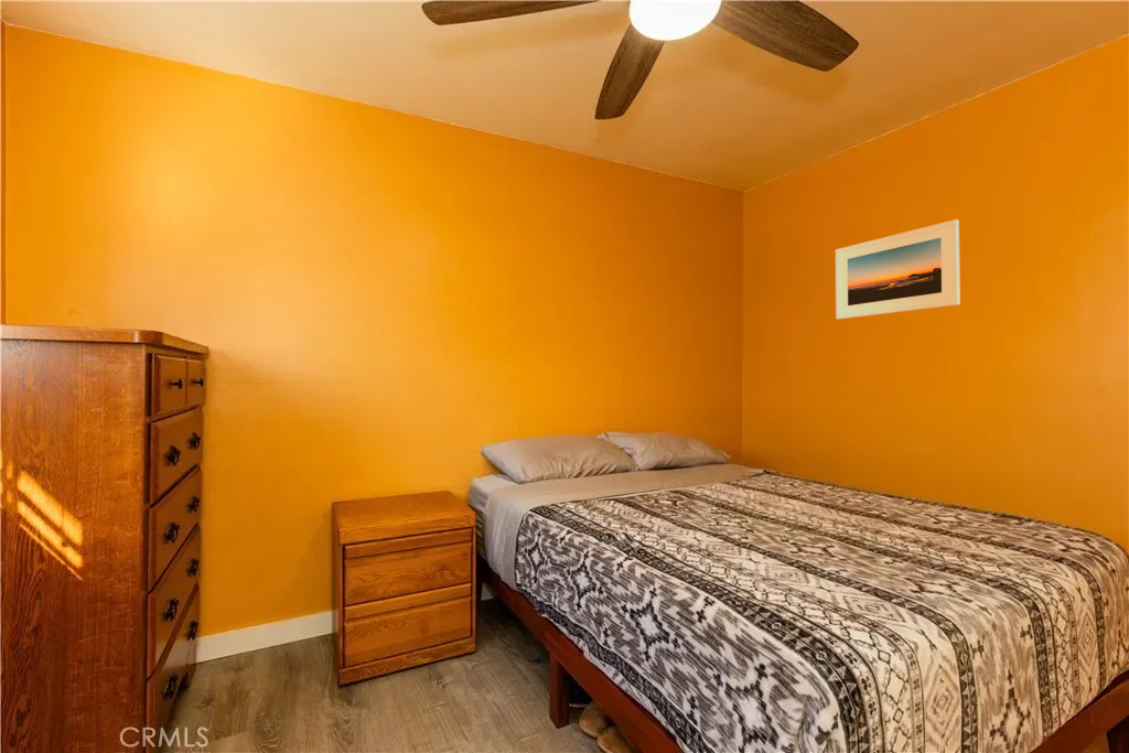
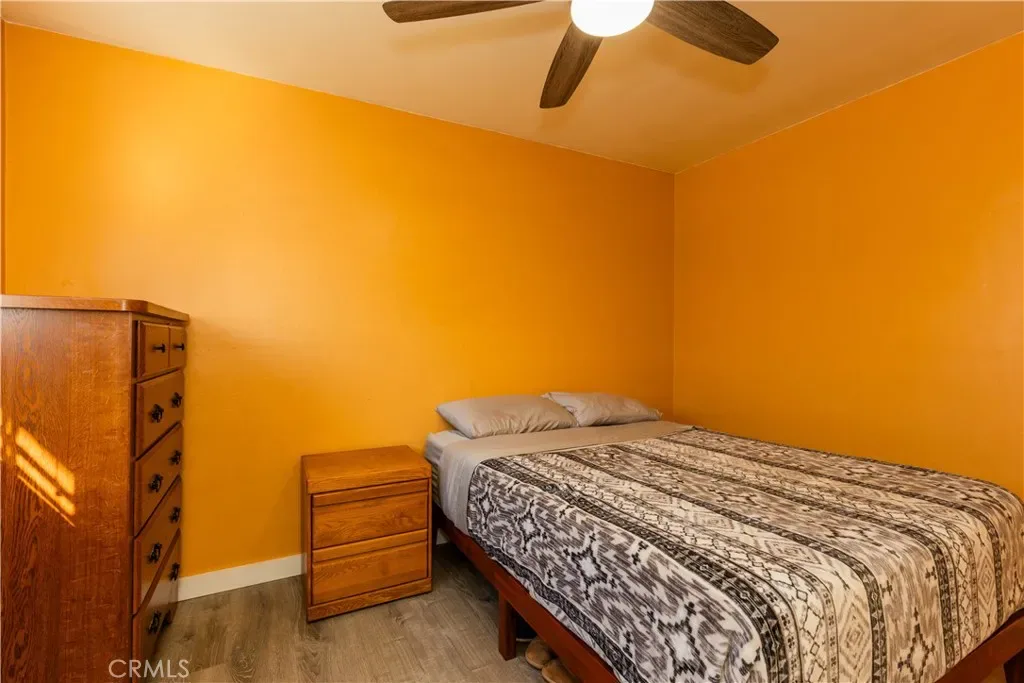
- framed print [835,218,961,321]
